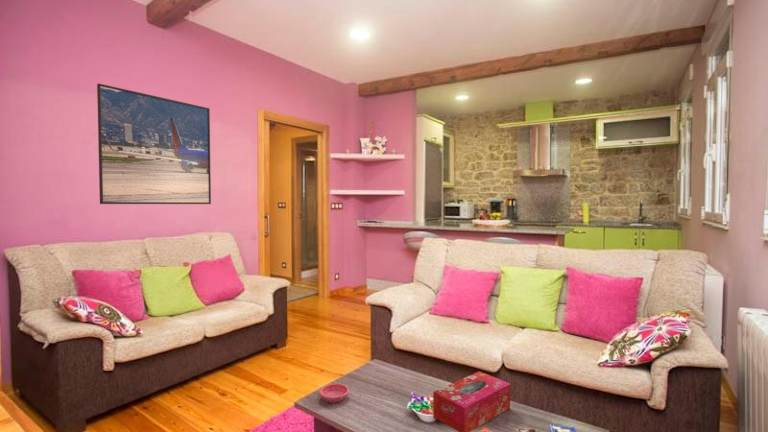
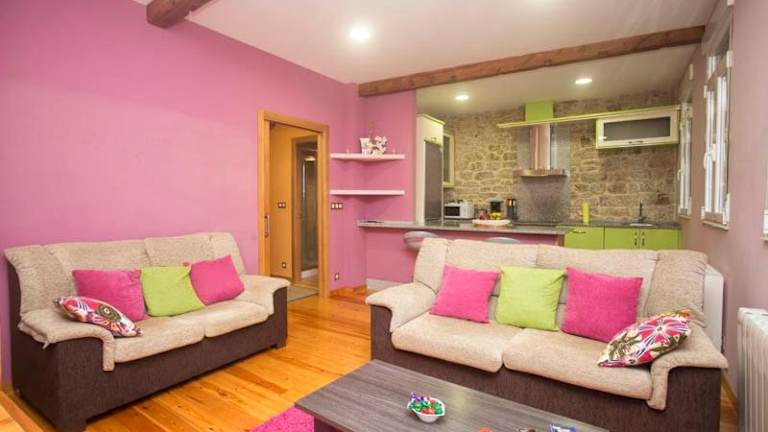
- tissue box [432,371,511,432]
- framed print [96,82,212,205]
- saucer [319,383,350,404]
